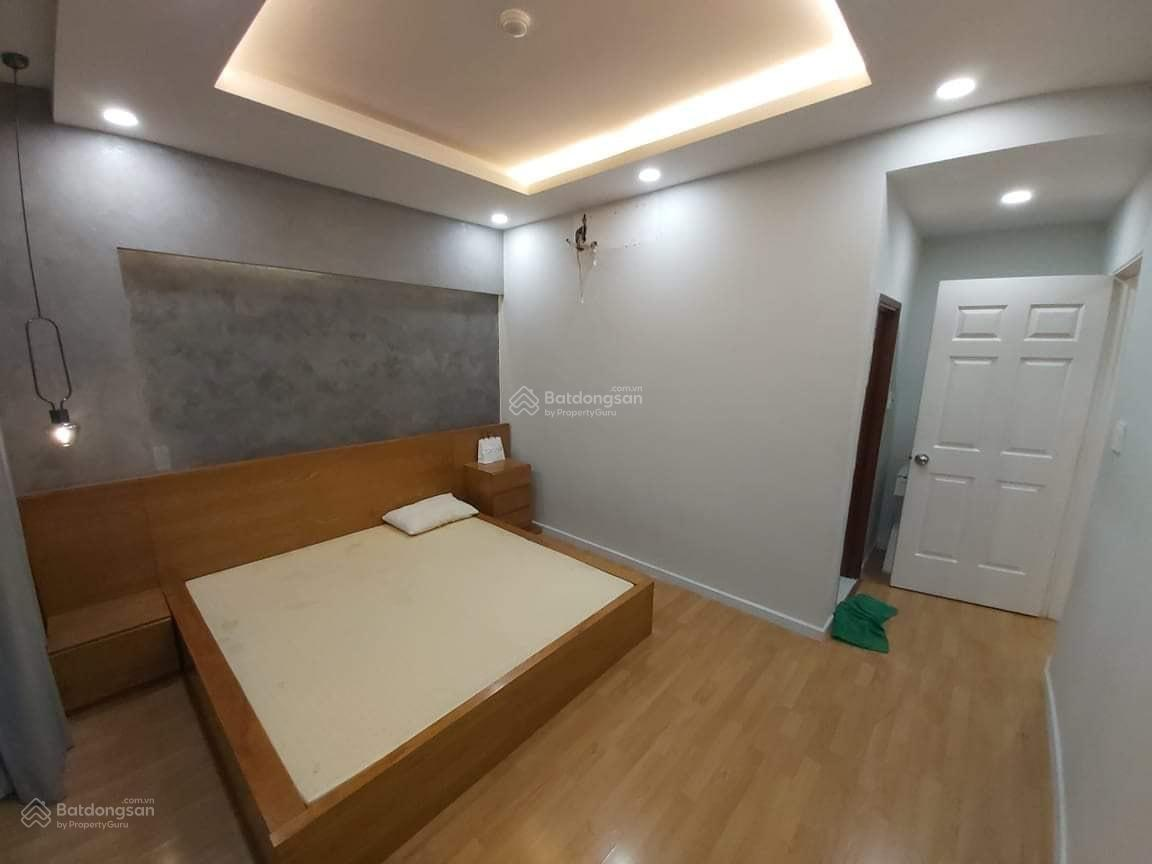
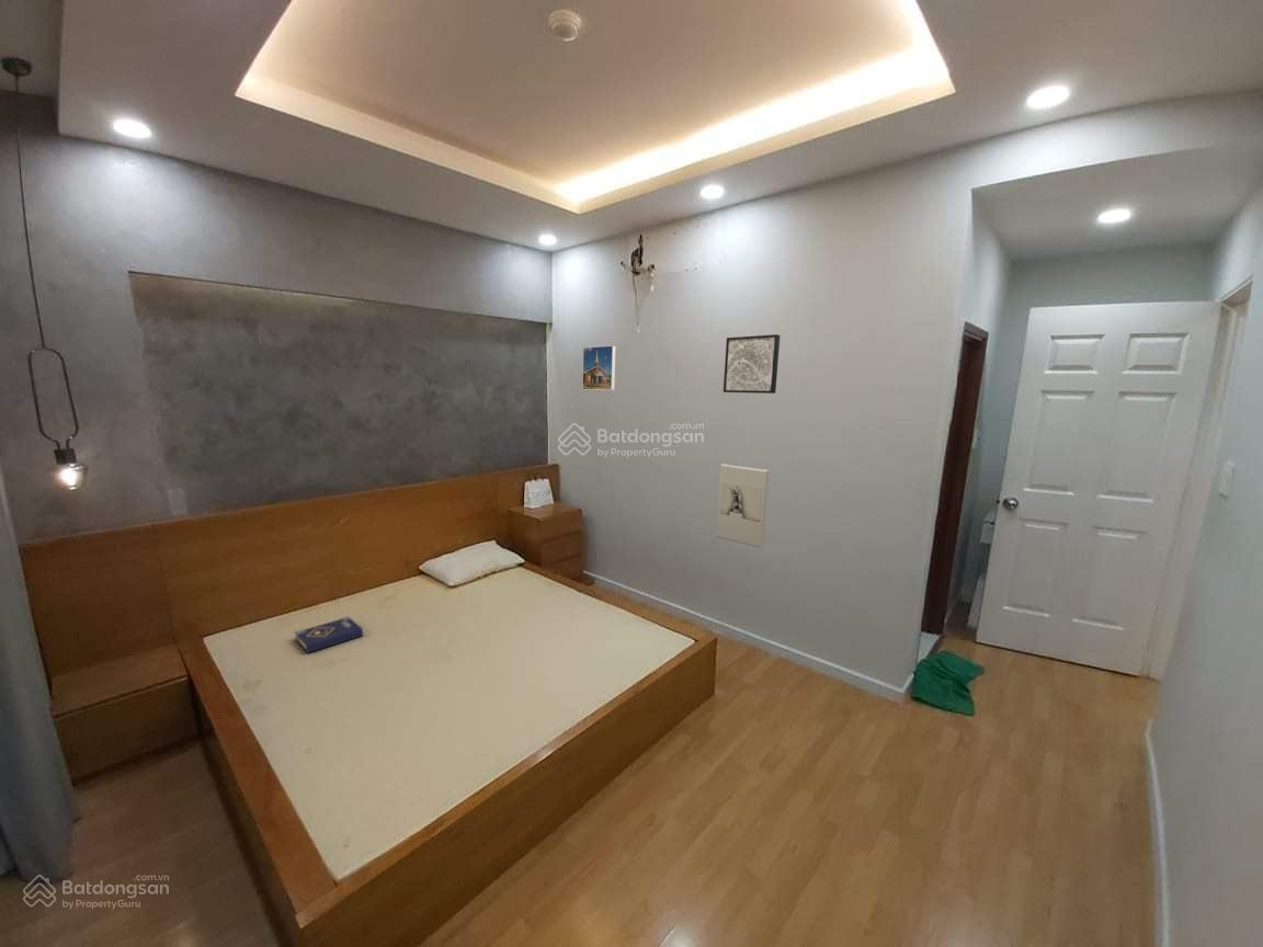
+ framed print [581,344,617,391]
+ book [294,615,364,654]
+ wall art [722,333,781,395]
+ wall sculpture [715,463,771,549]
